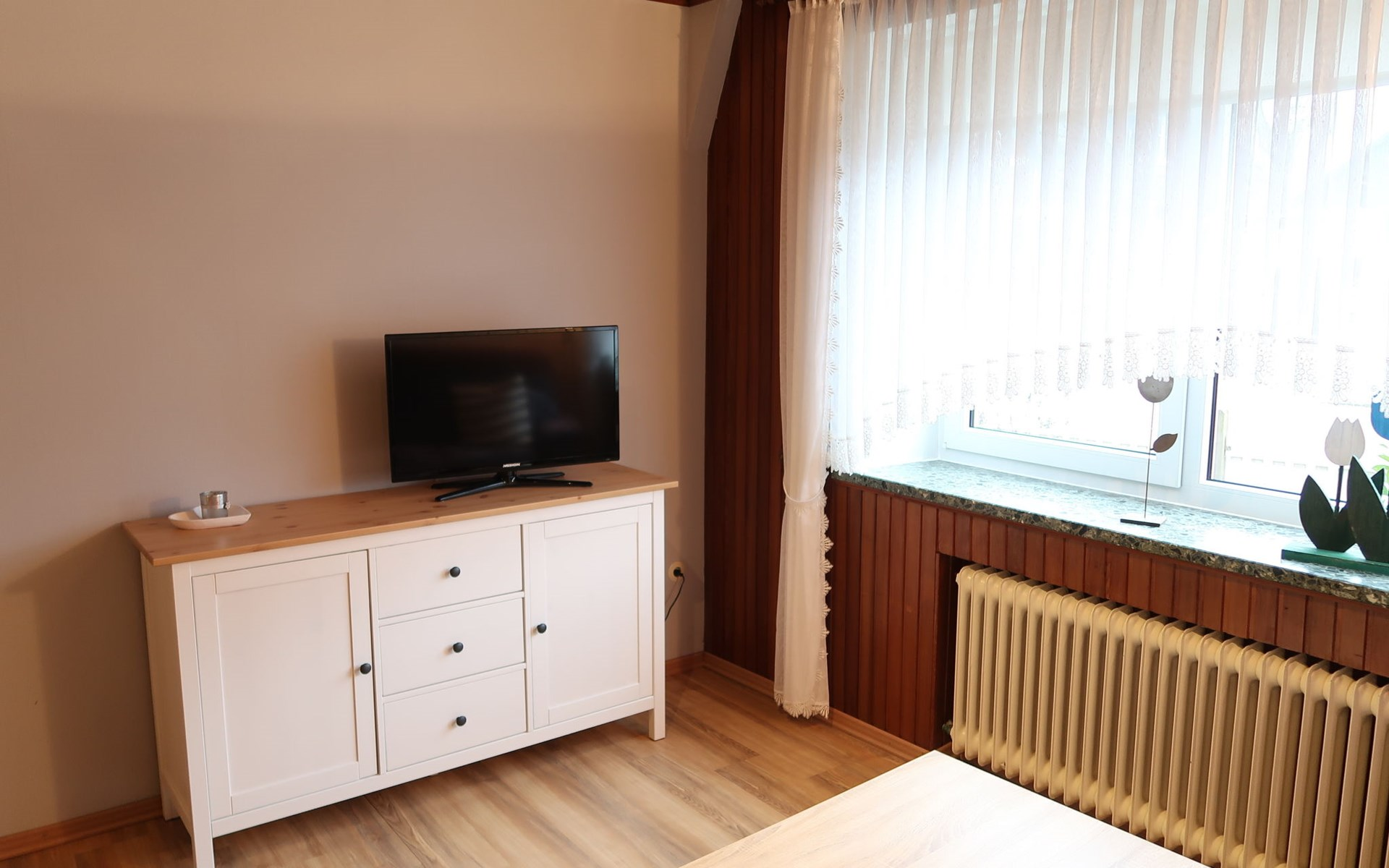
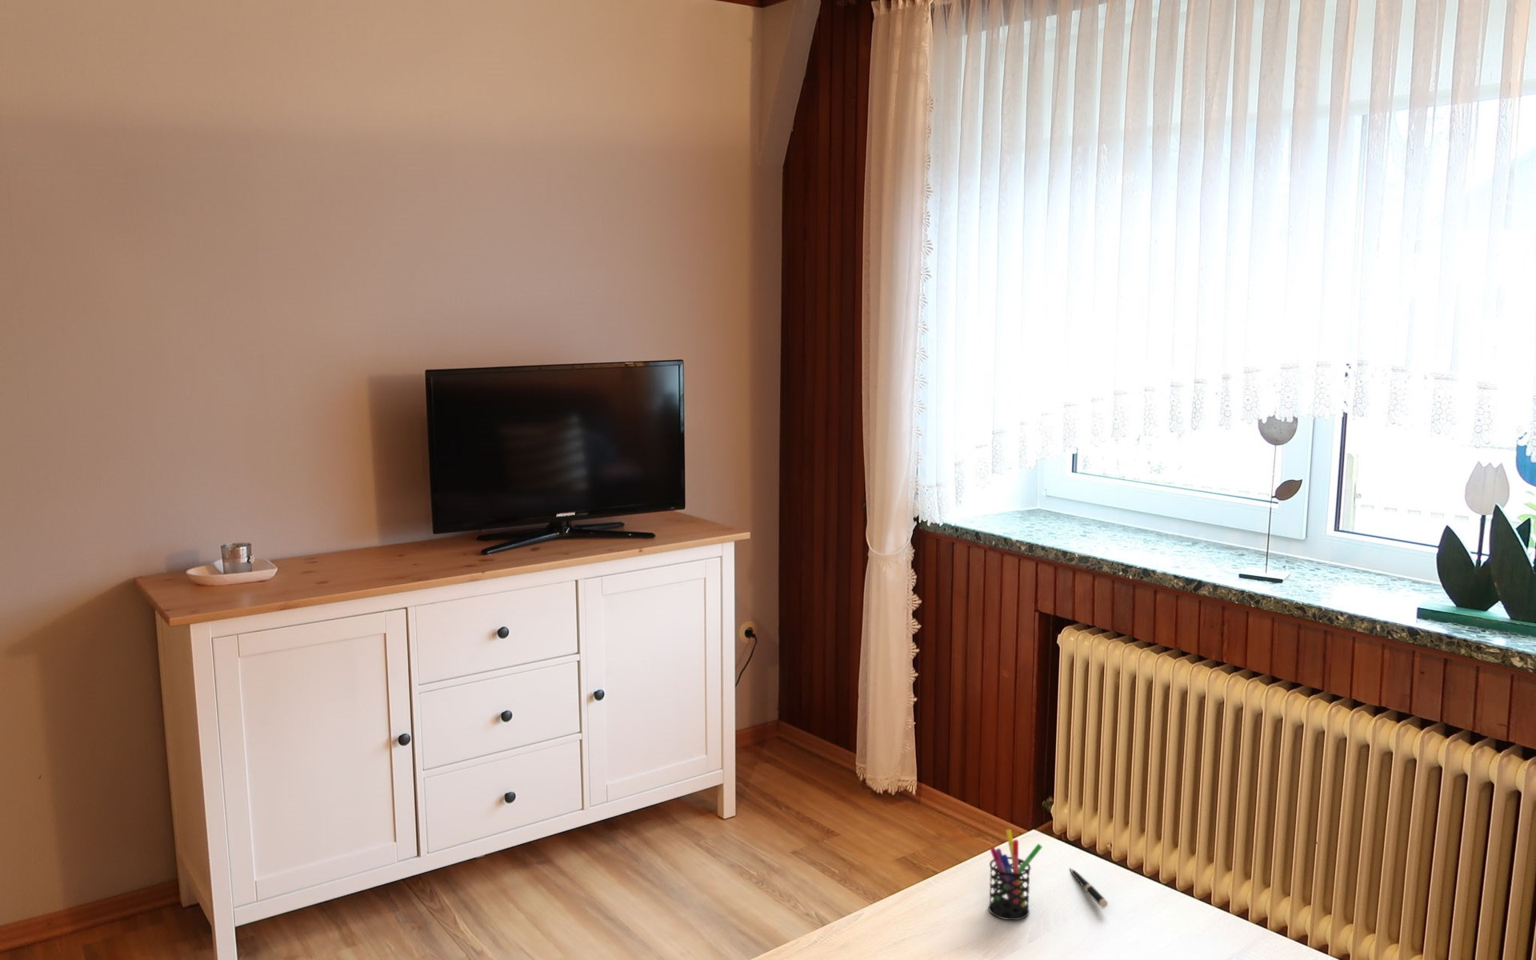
+ pen holder [988,828,1043,921]
+ pen [1069,867,1109,909]
